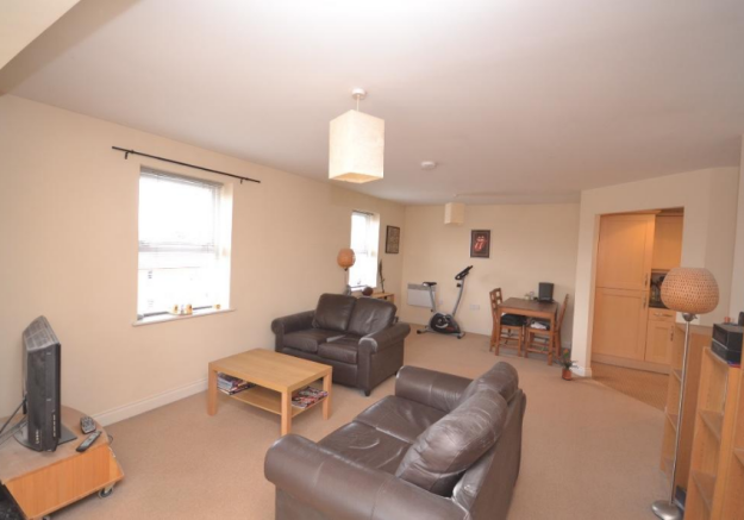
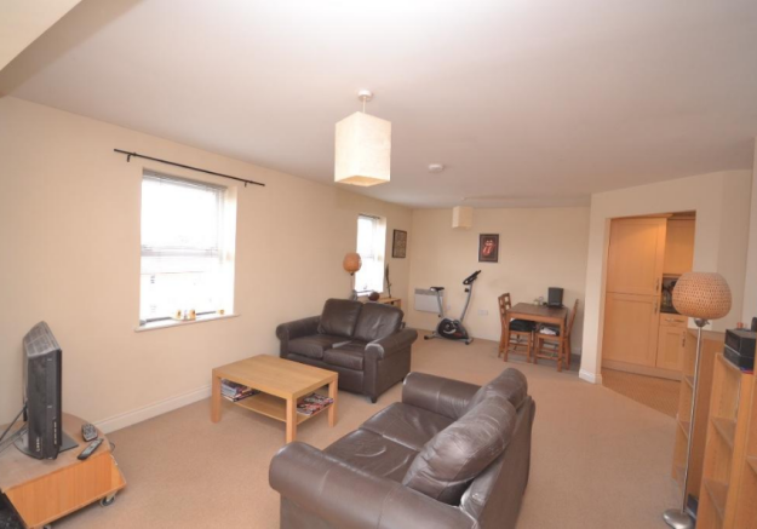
- potted plant [552,347,581,381]
